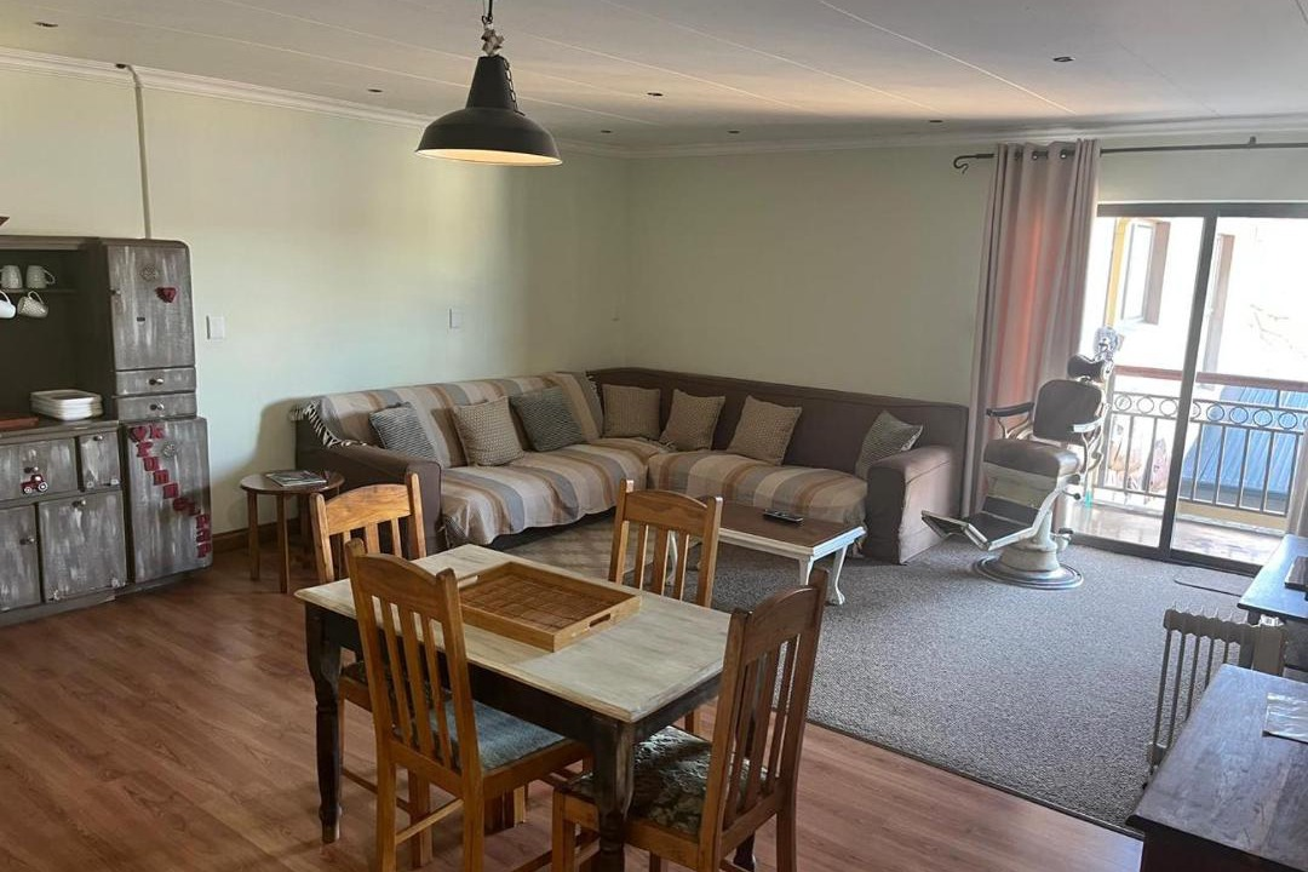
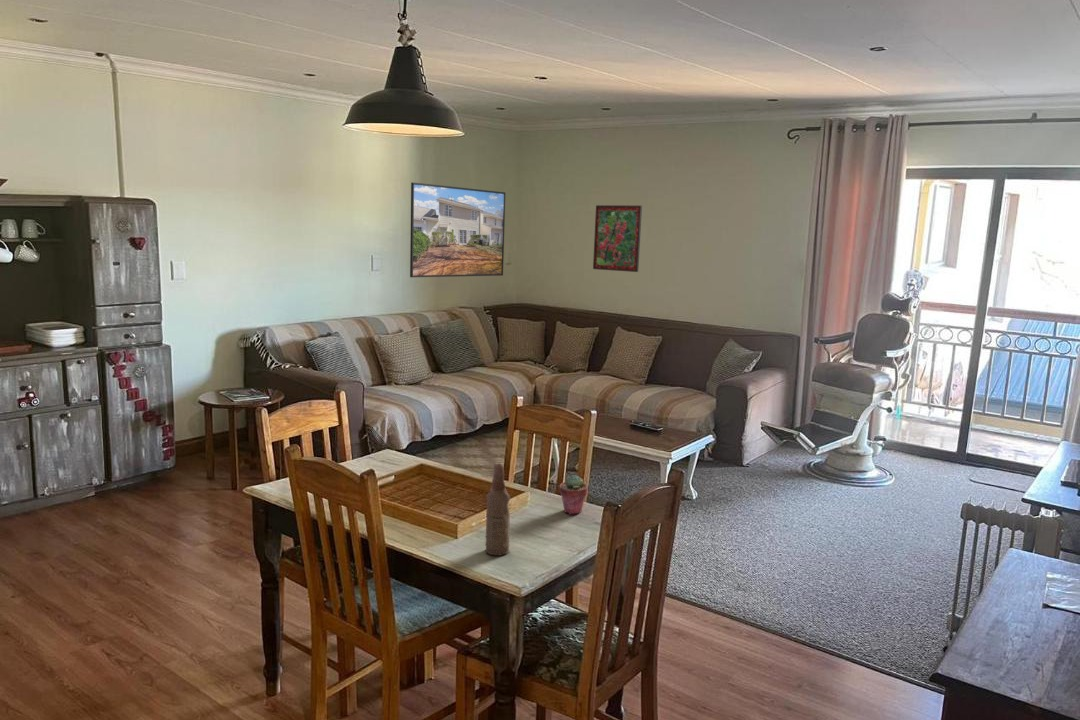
+ potted succulent [558,474,589,515]
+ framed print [592,204,643,273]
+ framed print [409,181,506,278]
+ bottle [484,463,511,557]
